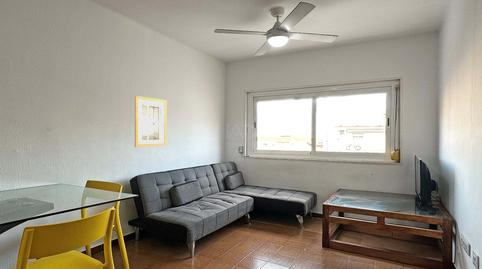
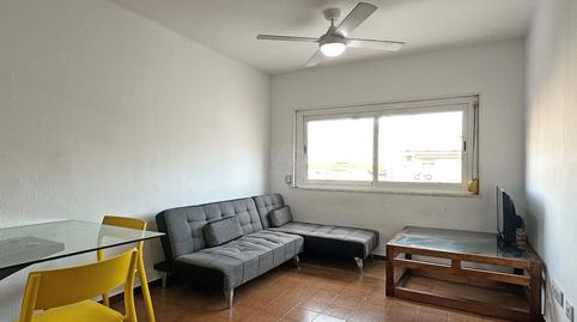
- wall art [134,95,168,148]
